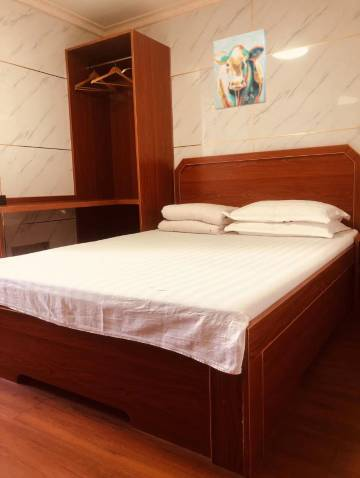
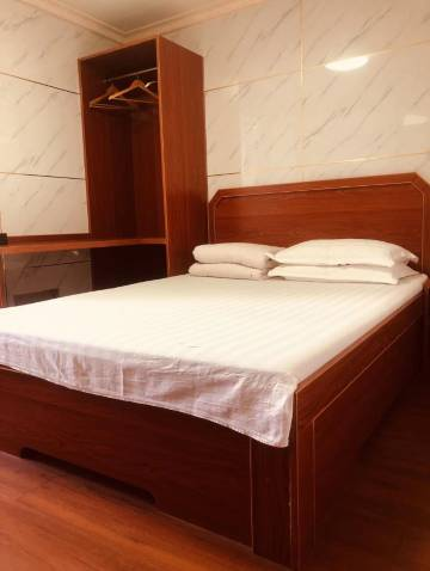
- wall art [212,28,267,110]
